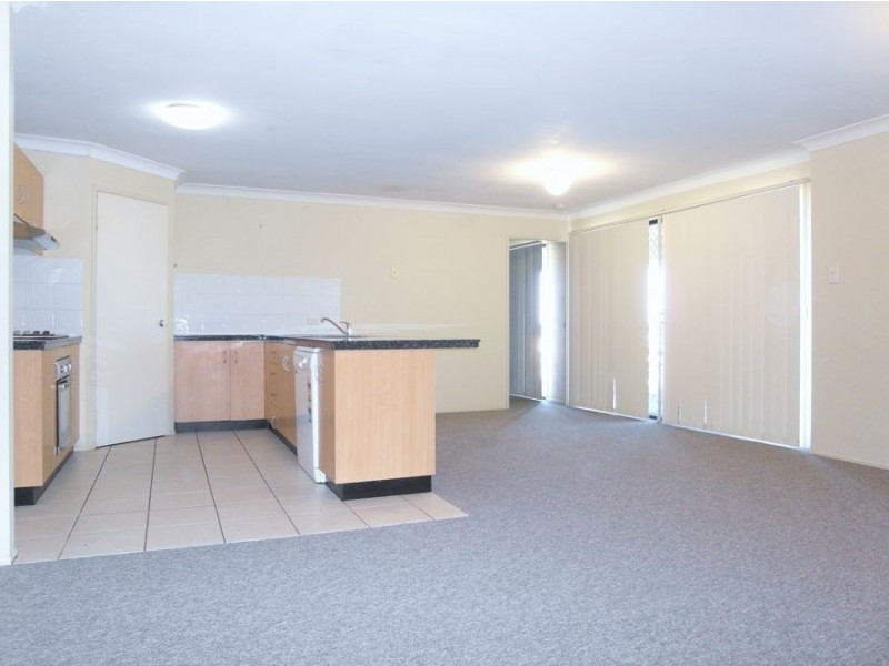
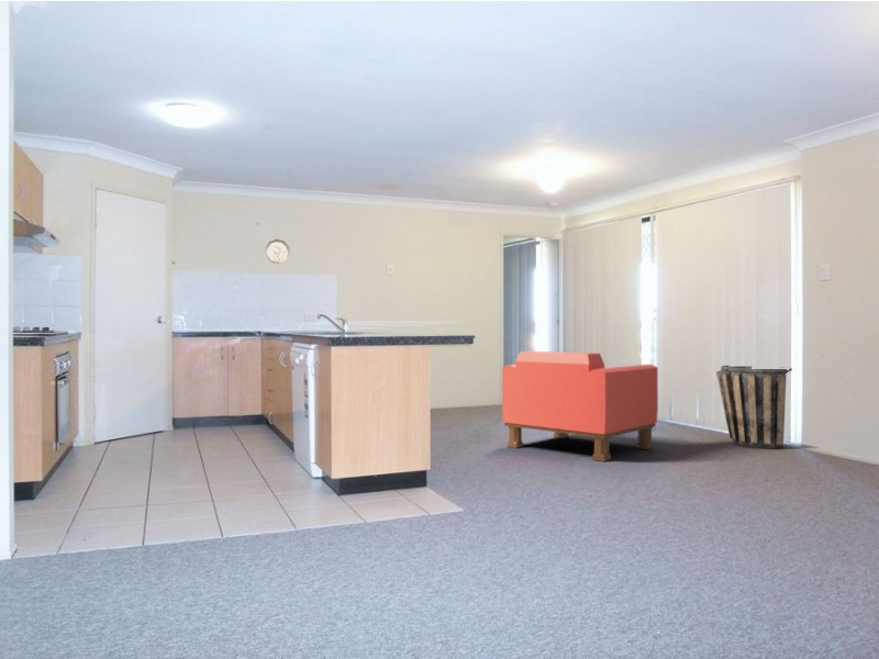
+ basket [715,365,793,449]
+ decorative plate [265,238,291,265]
+ armchair [501,350,659,462]
